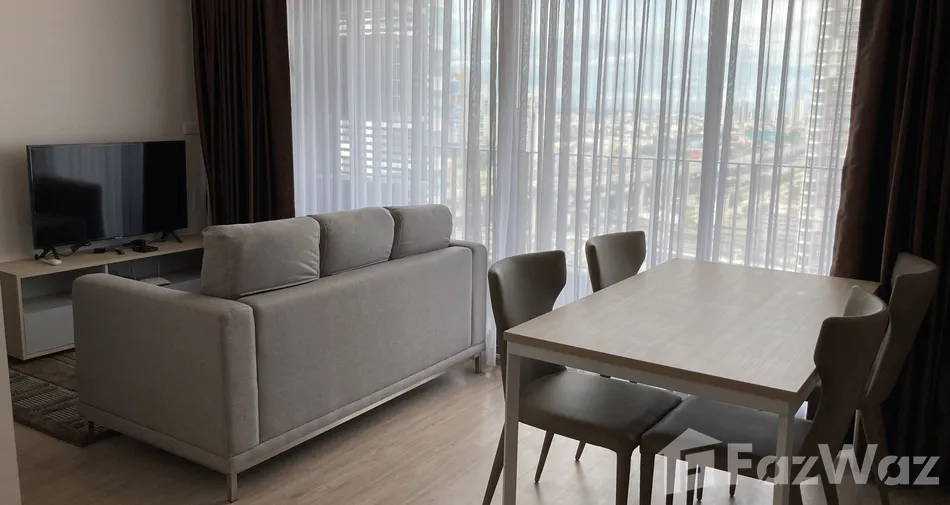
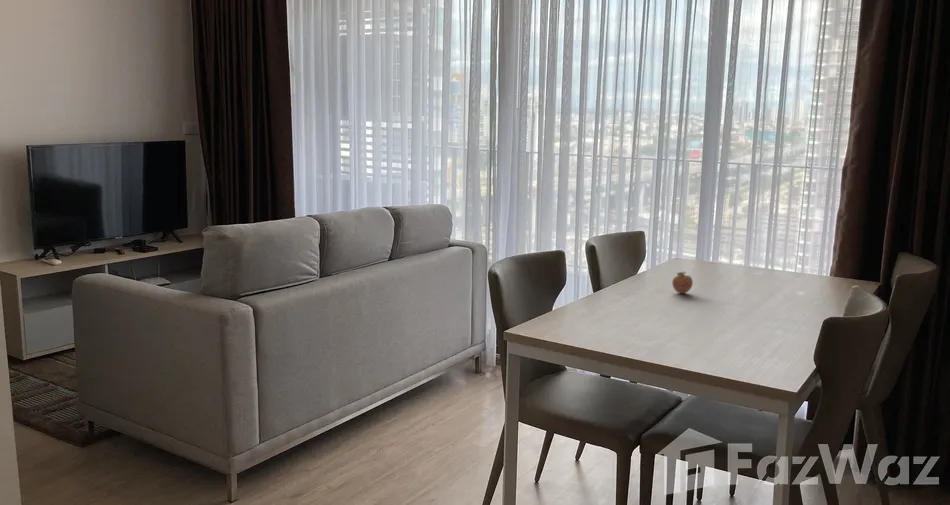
+ fruit [671,270,694,294]
